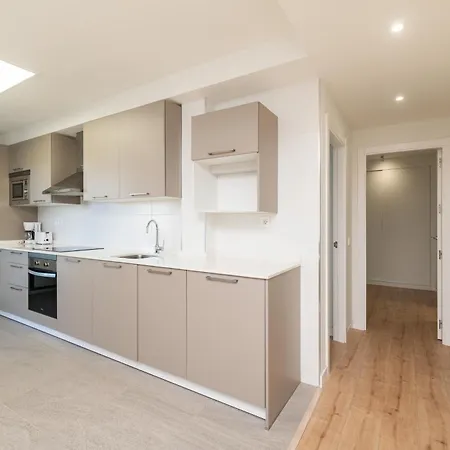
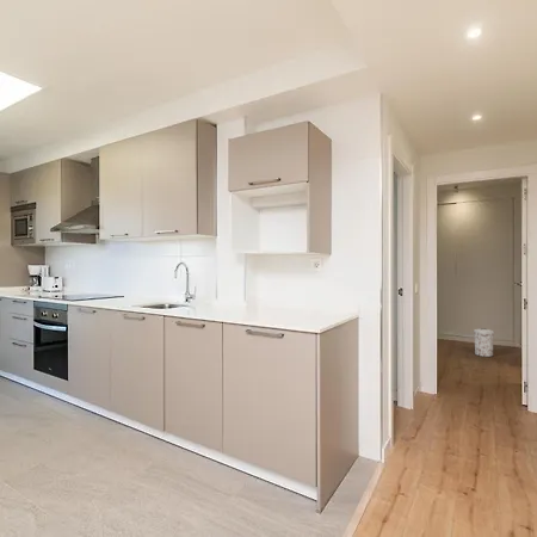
+ trash can [473,327,495,358]
